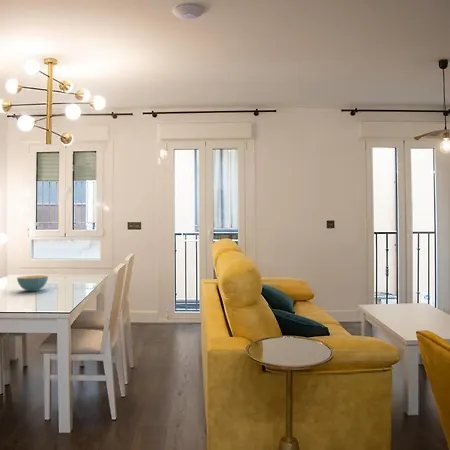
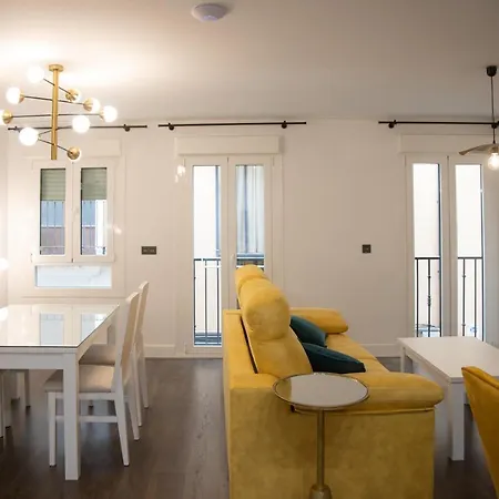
- cereal bowl [16,274,49,292]
